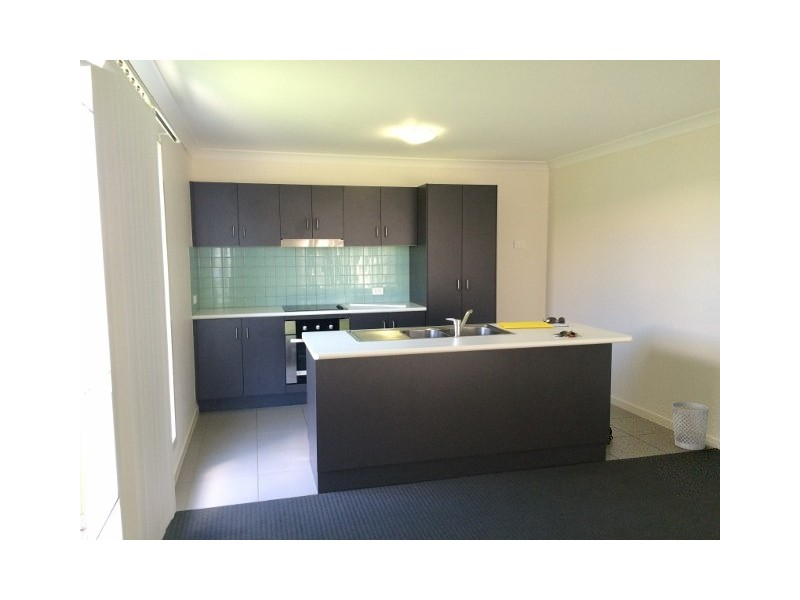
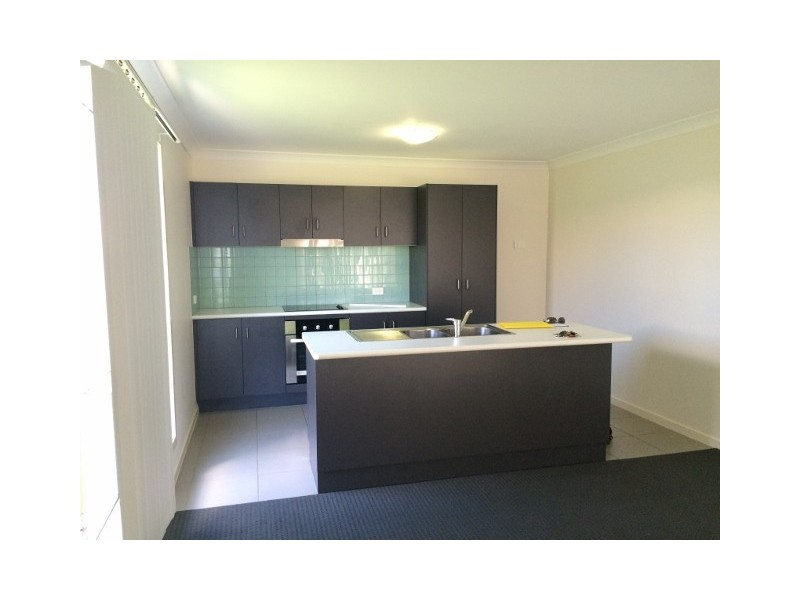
- wastebasket [671,401,710,451]
